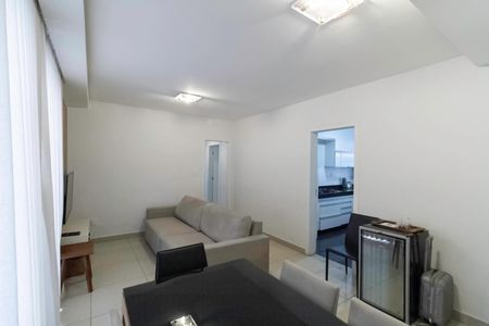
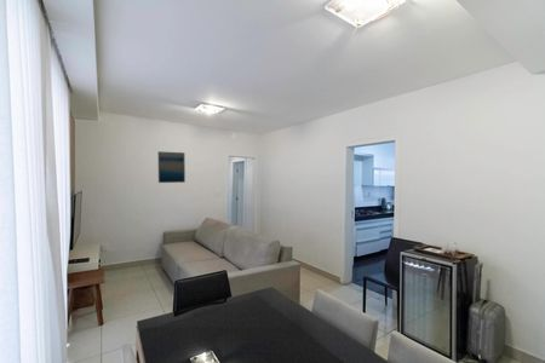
+ wall art [157,150,187,184]
